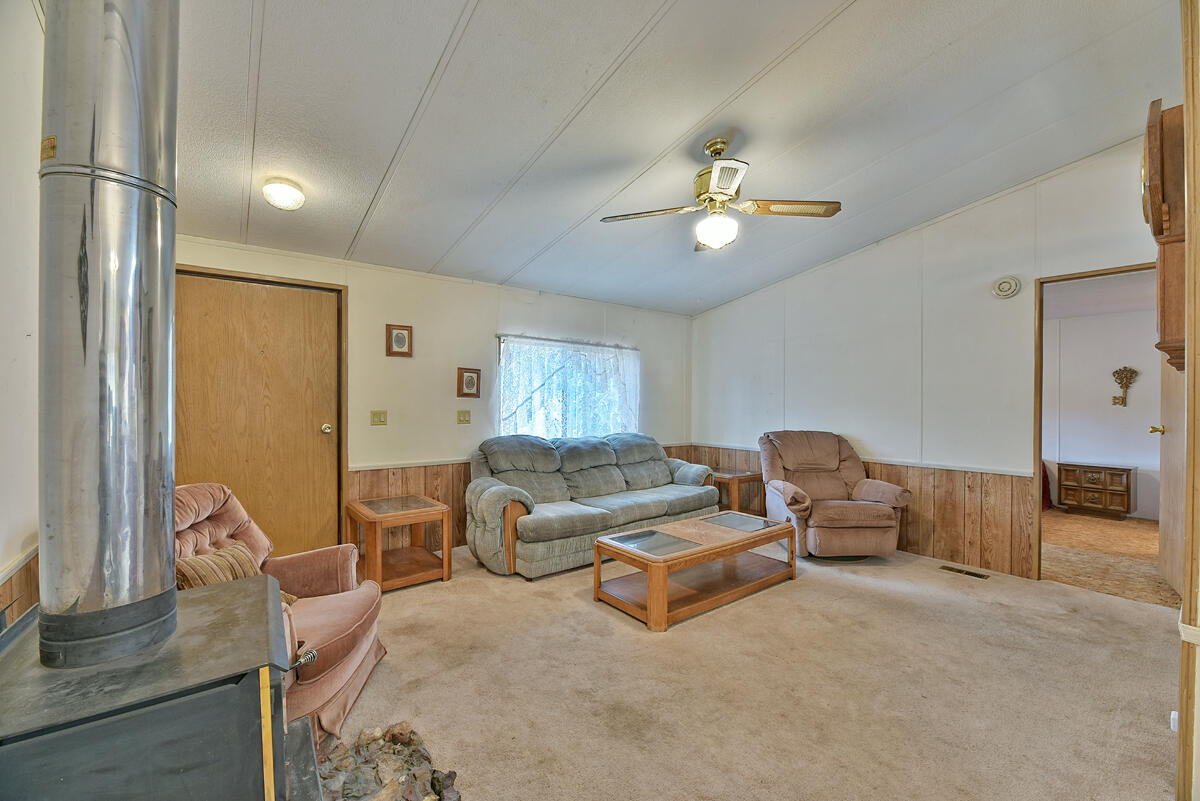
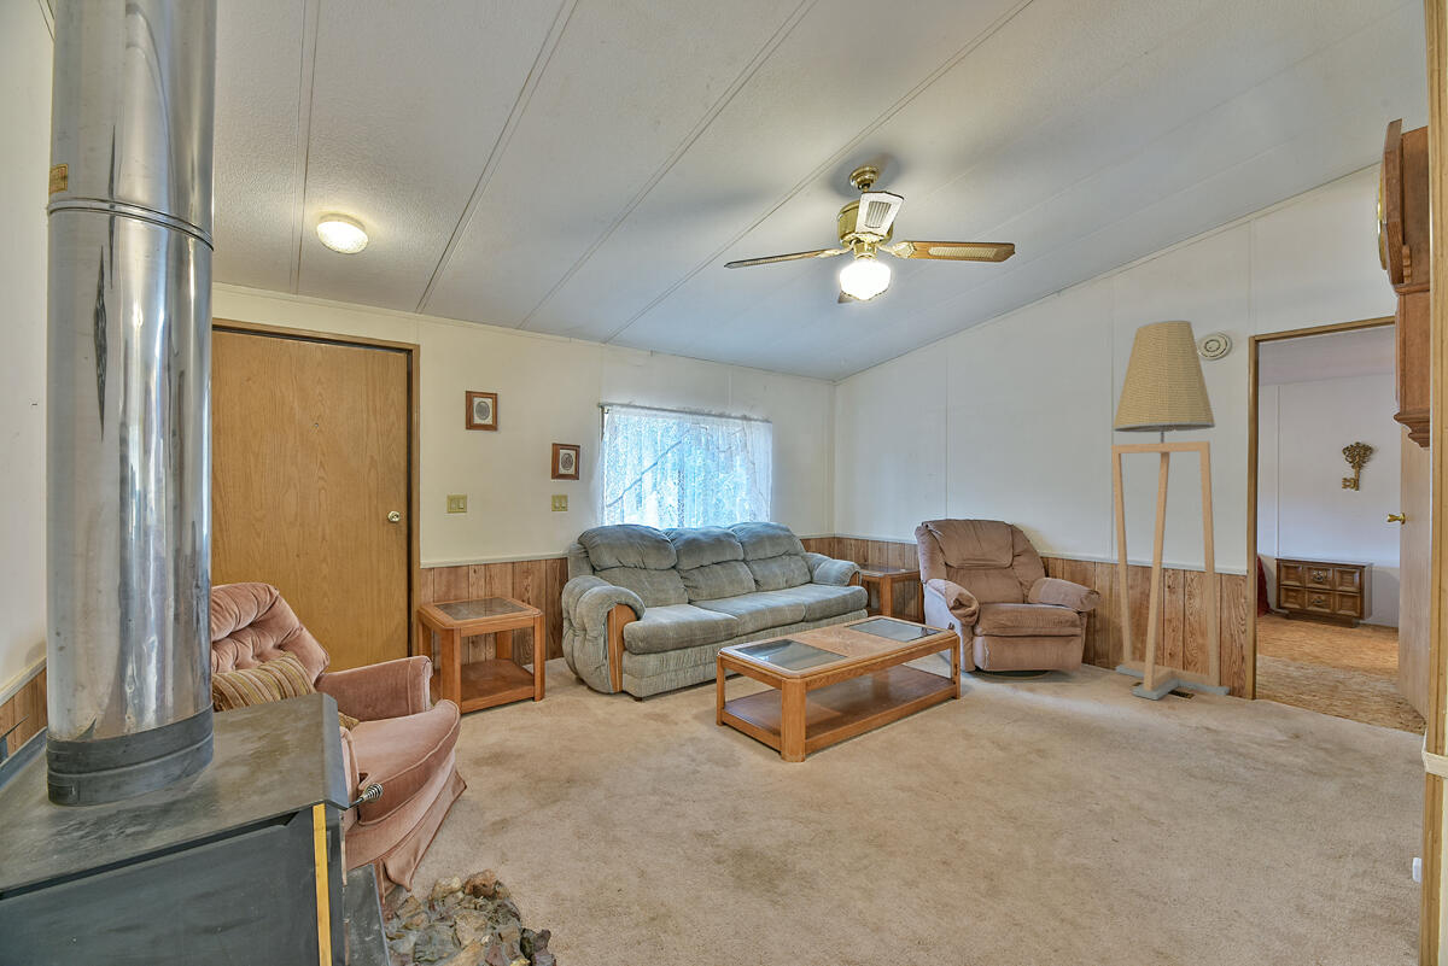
+ floor lamp [1110,320,1231,701]
